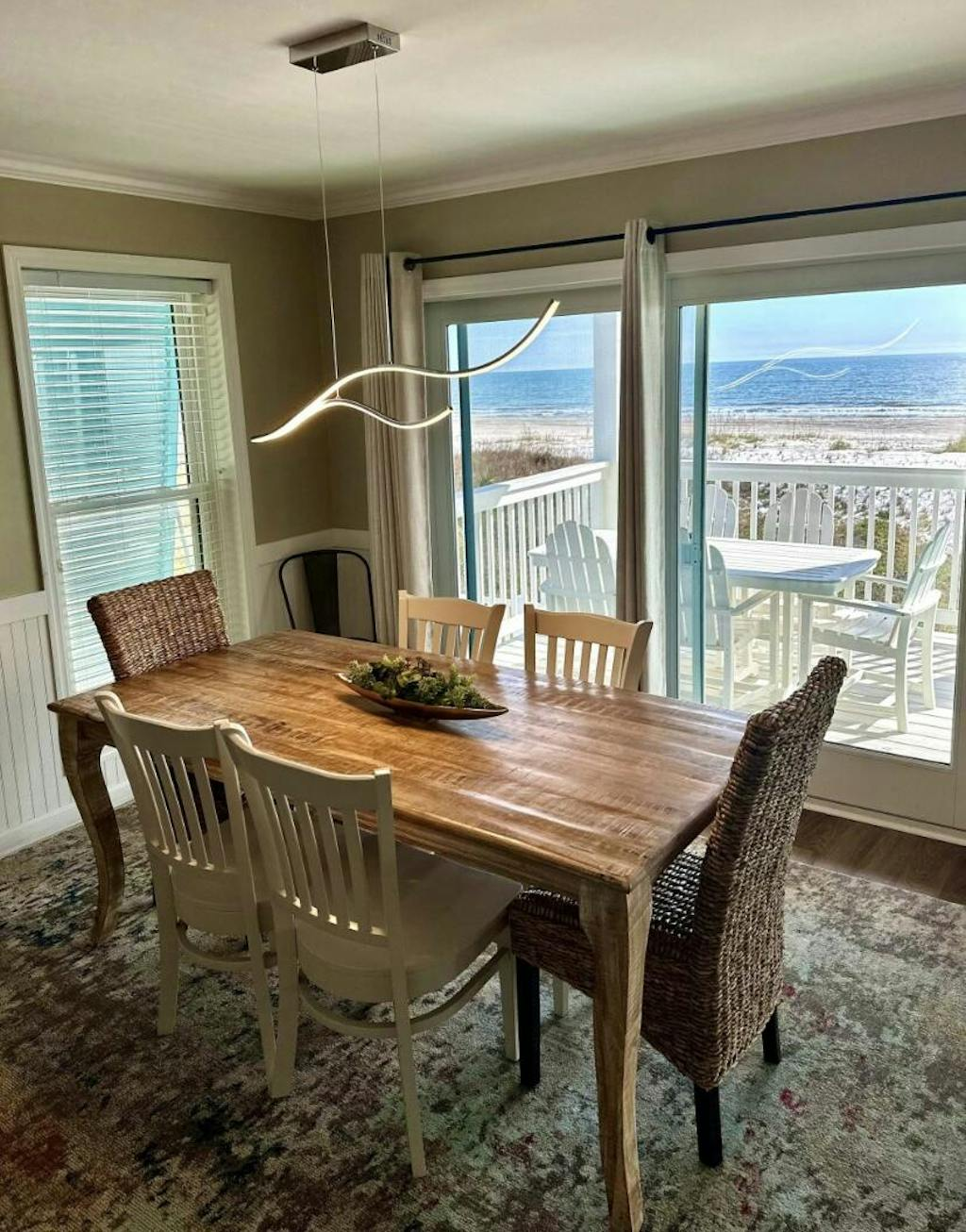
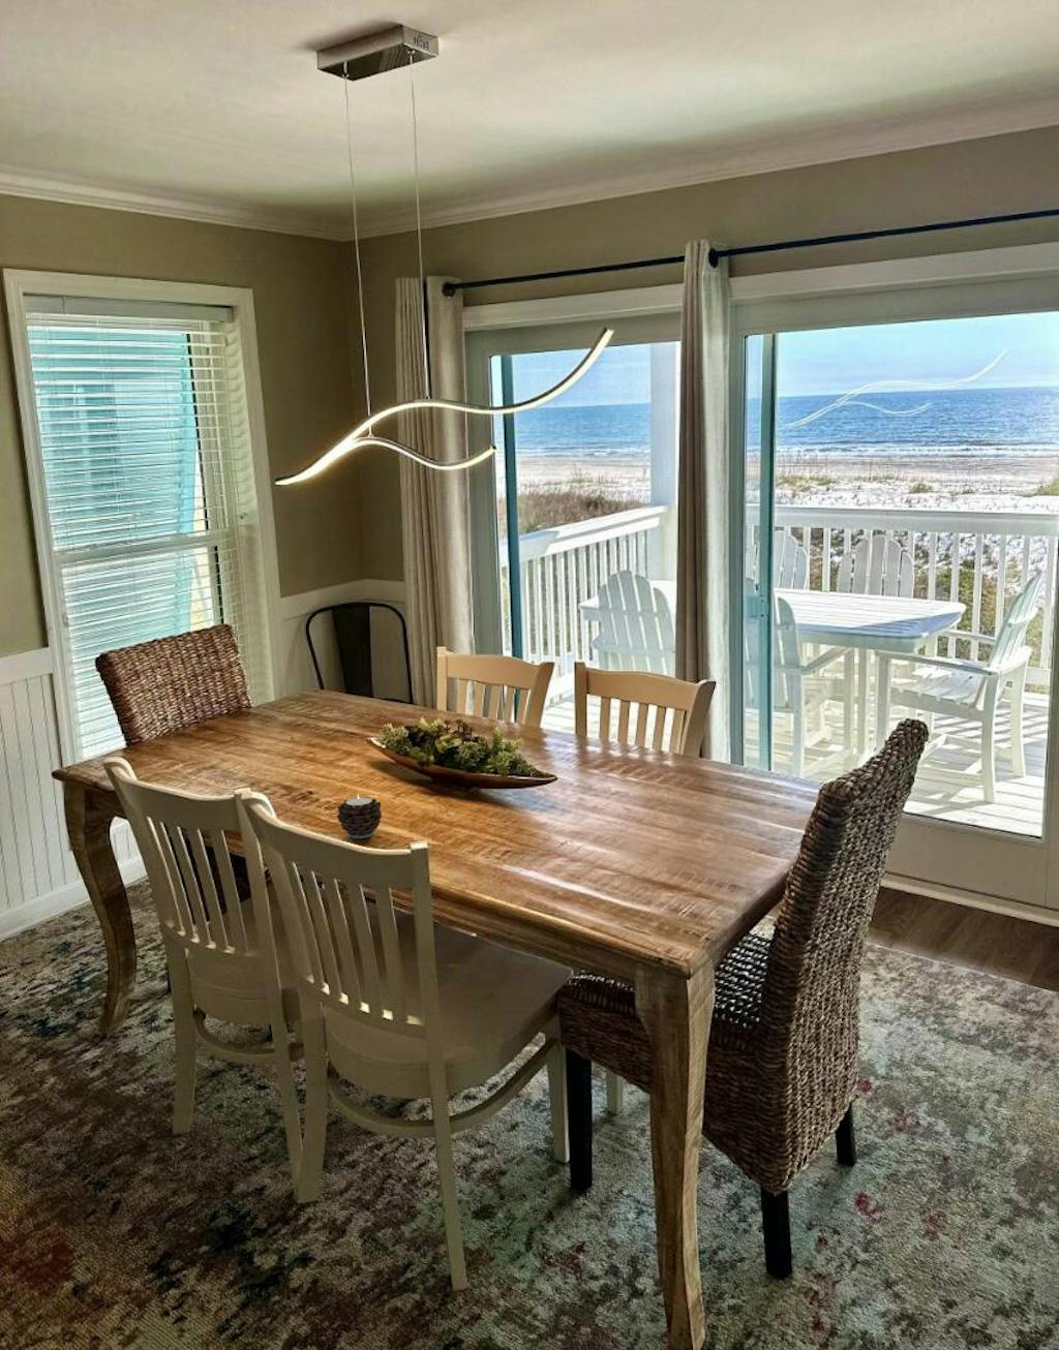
+ candle [337,793,383,839]
